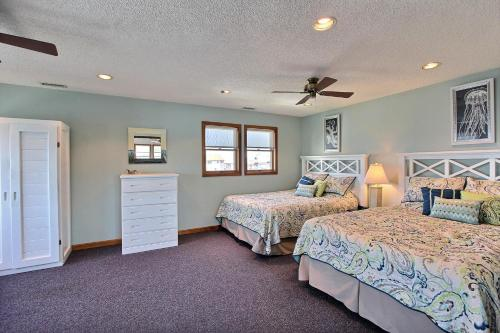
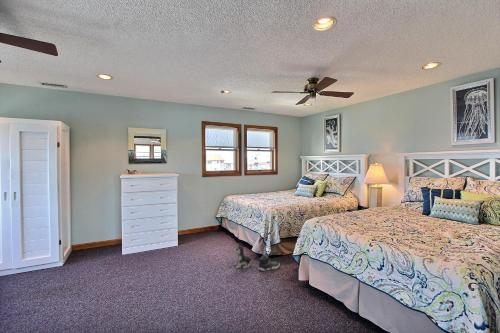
+ sneaker [257,254,281,272]
+ plush toy [232,243,255,269]
